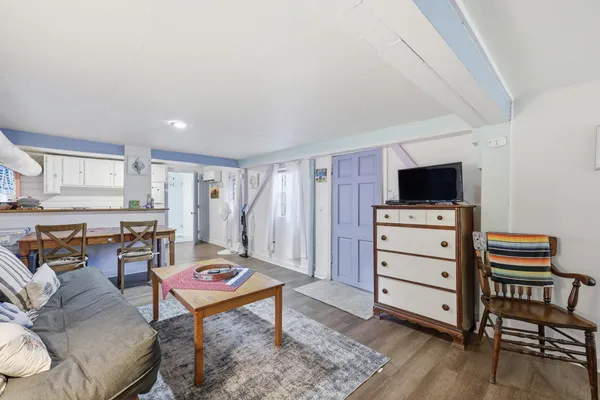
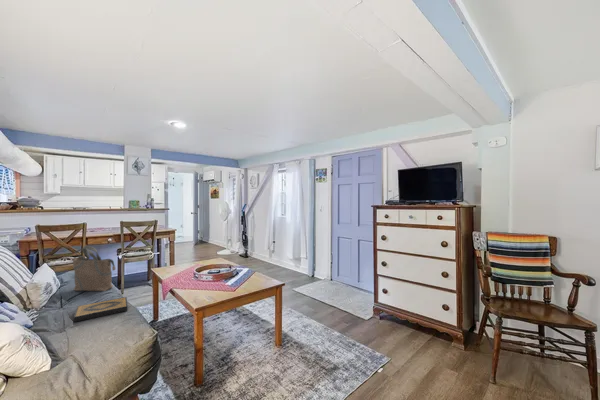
+ tote bag [72,245,117,292]
+ hardback book [73,296,128,323]
